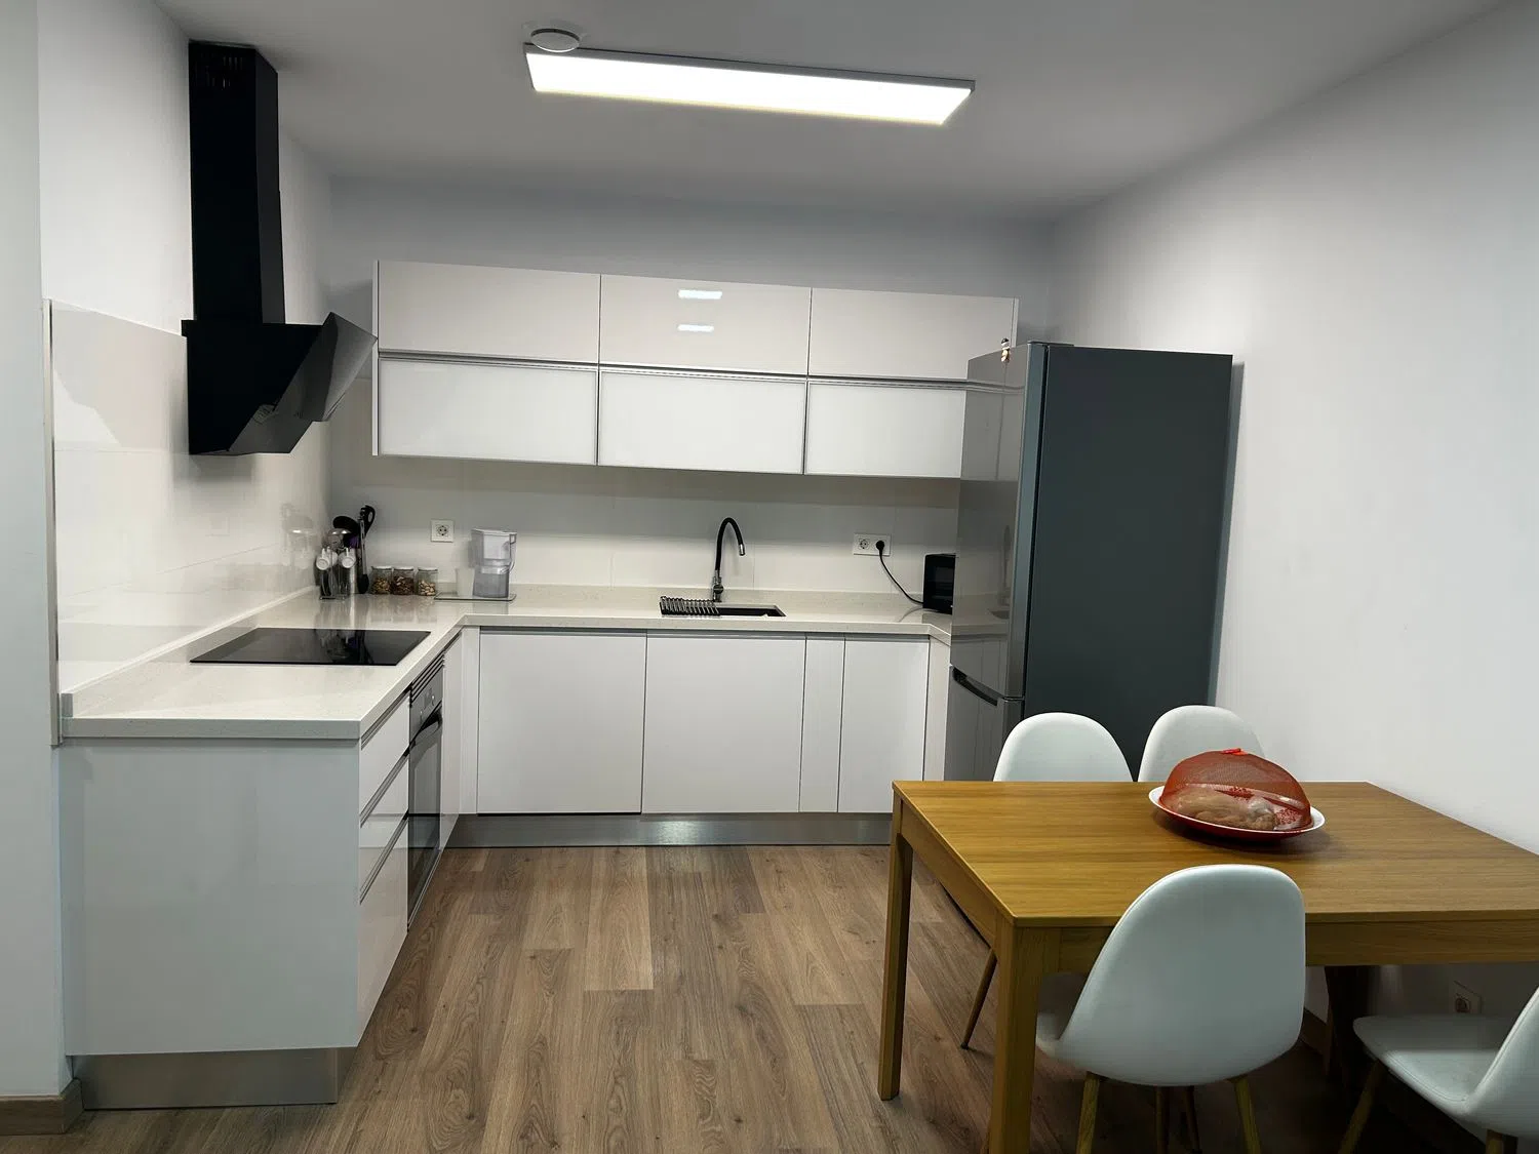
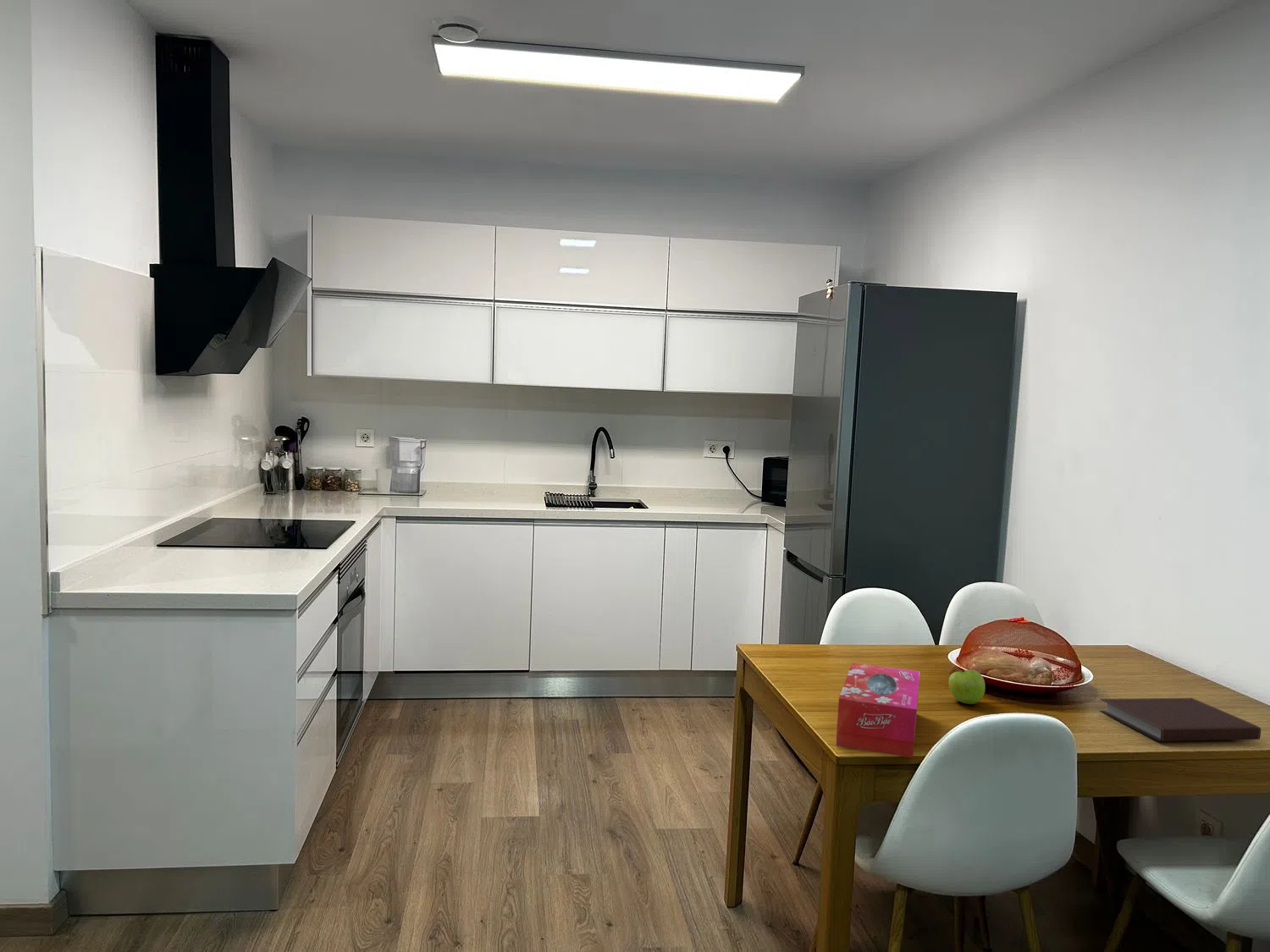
+ fruit [948,669,986,705]
+ tissue box [835,662,920,758]
+ notebook [1099,697,1262,742]
